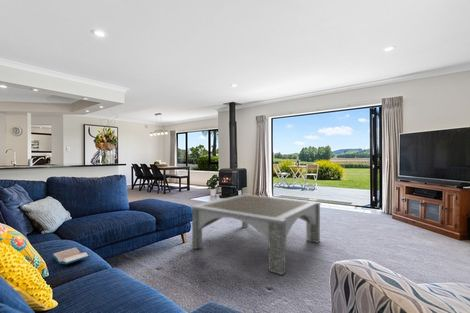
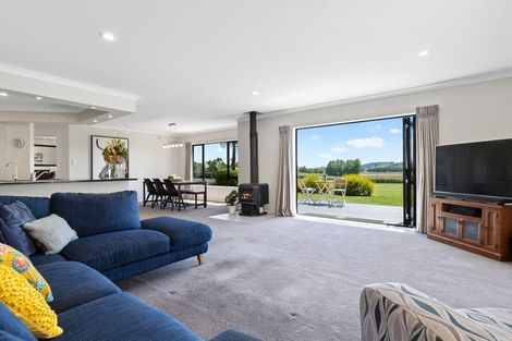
- hardback book [51,247,91,265]
- coffee table [190,193,322,276]
